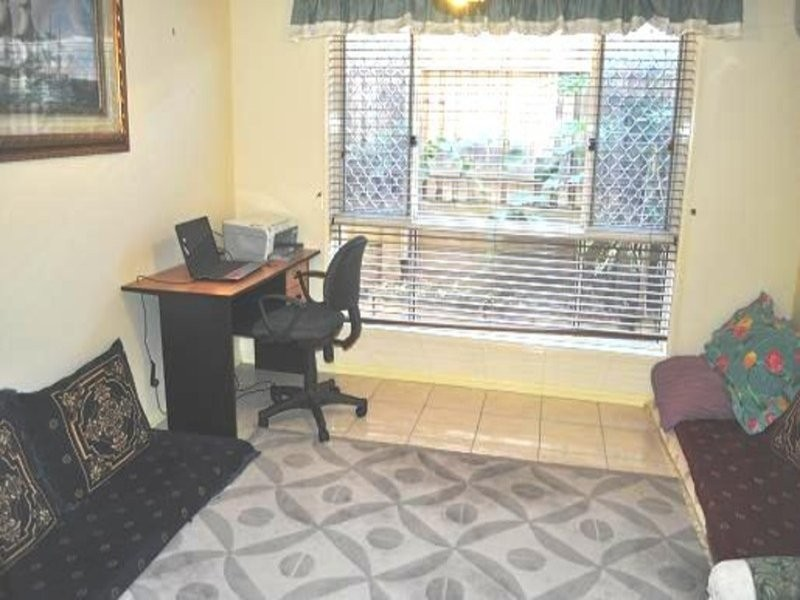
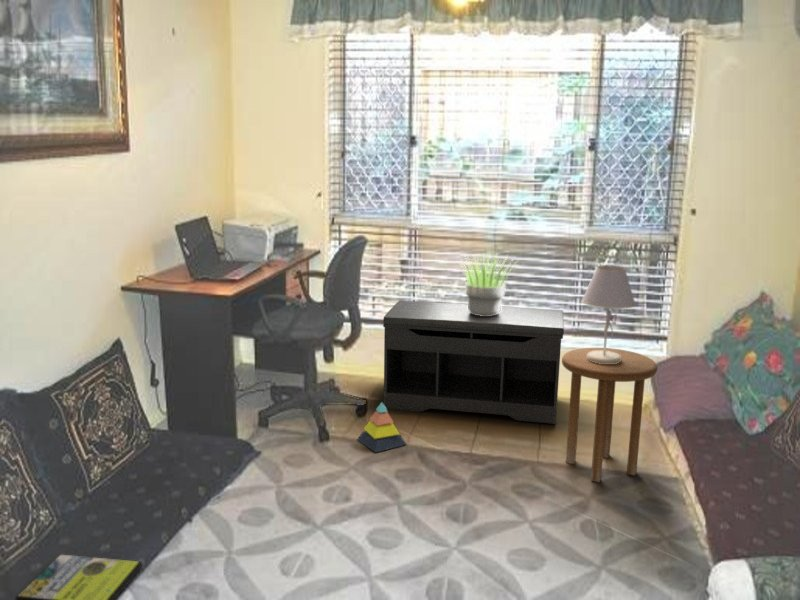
+ table lamp [580,264,637,364]
+ potted plant [455,252,520,316]
+ stacking toy [356,401,408,453]
+ side table [561,347,658,483]
+ bench [382,300,565,425]
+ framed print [14,554,143,600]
